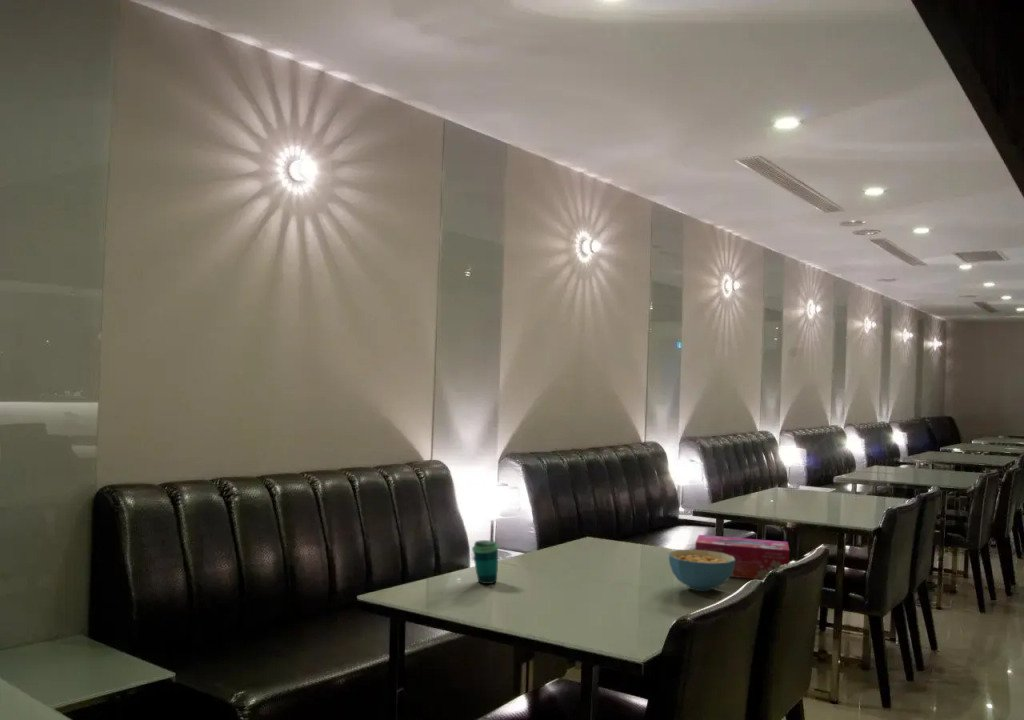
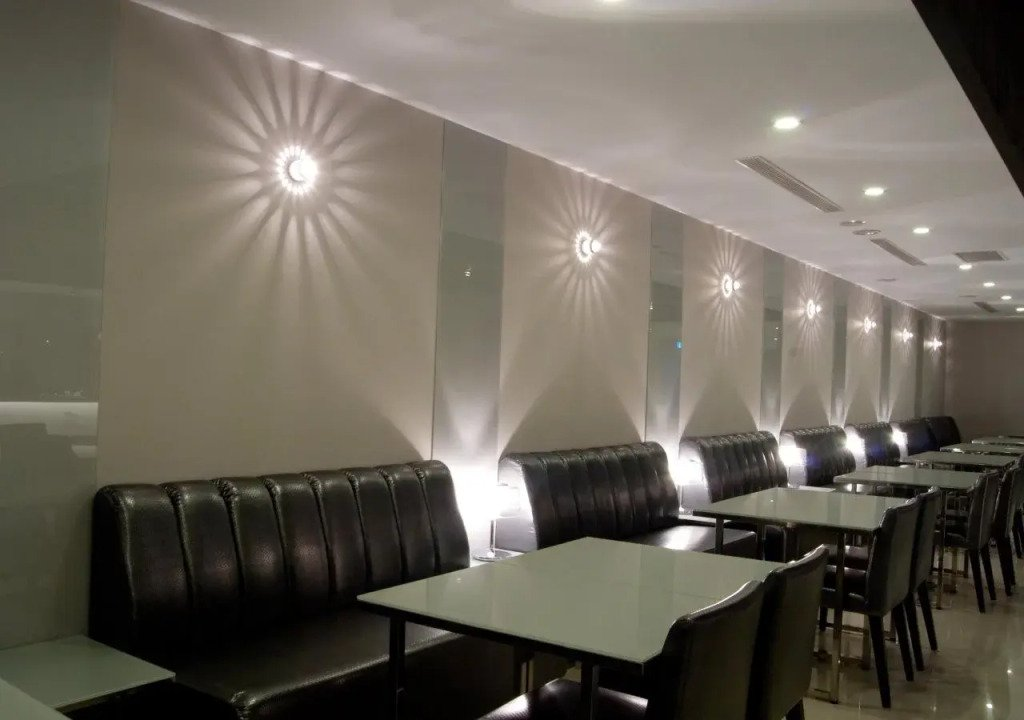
- cereal bowl [667,549,735,592]
- cup [471,539,500,585]
- tissue box [694,534,790,581]
